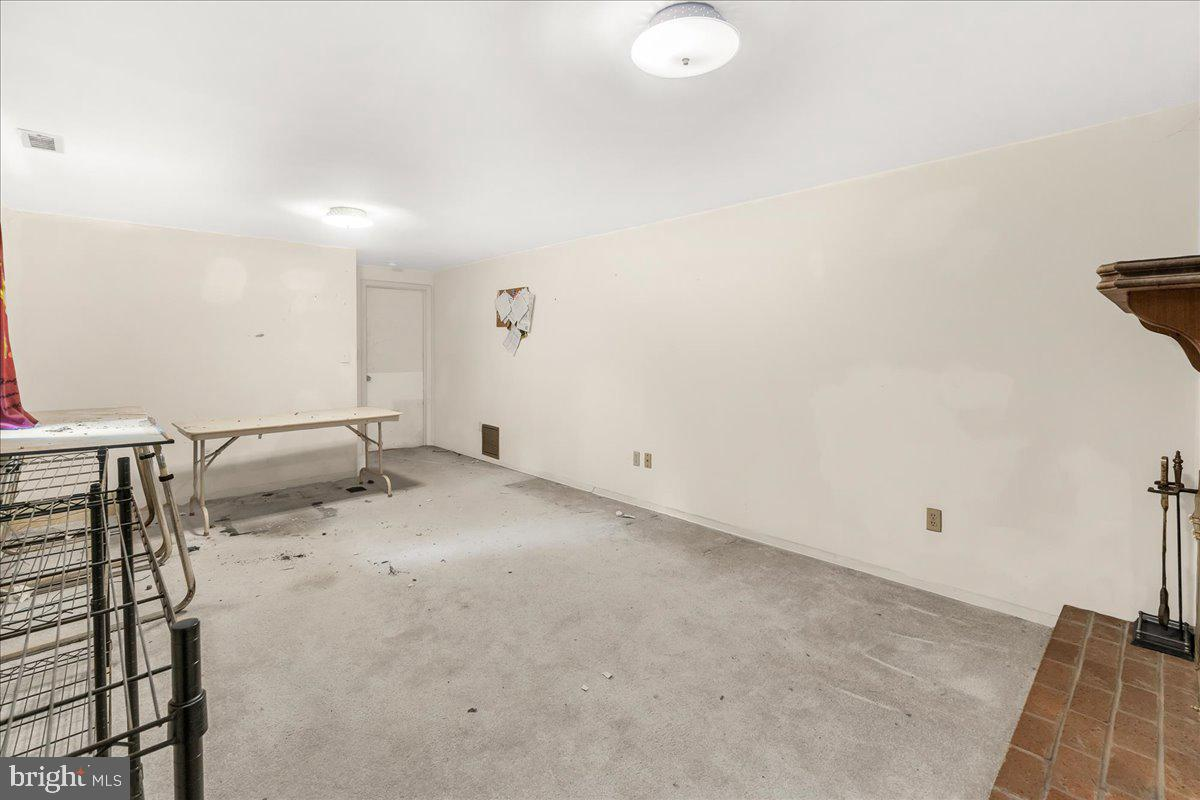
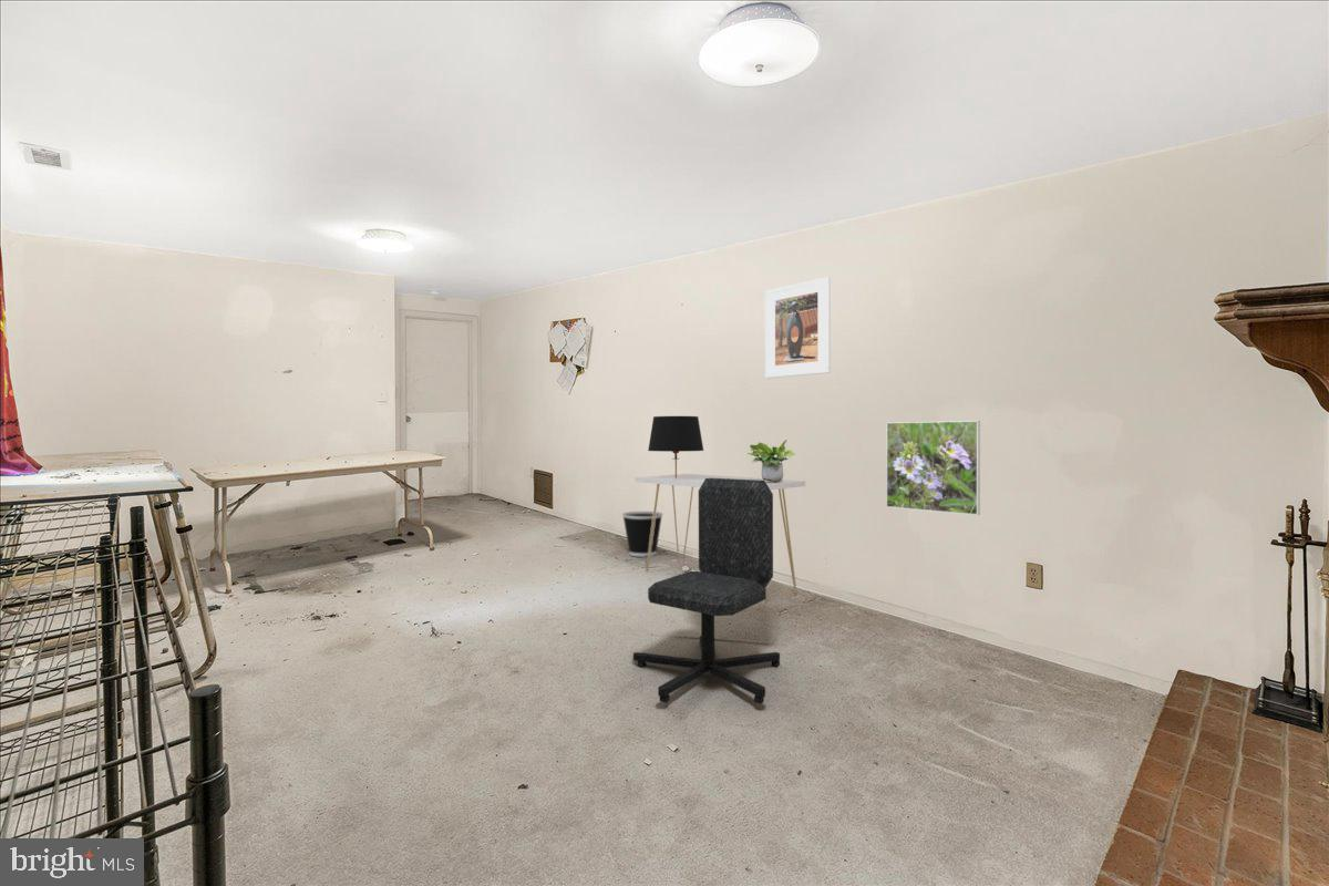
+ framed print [885,420,981,516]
+ potted plant [746,439,796,483]
+ table lamp [647,415,705,477]
+ chair [632,478,781,705]
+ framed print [764,276,832,380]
+ console table [633,473,806,605]
+ wastebasket [621,511,664,558]
